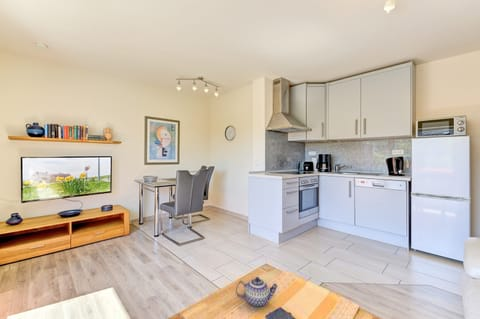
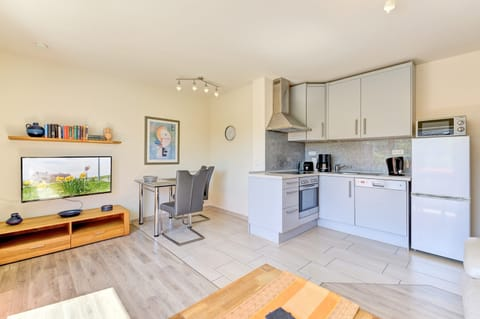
- teapot [235,276,278,308]
